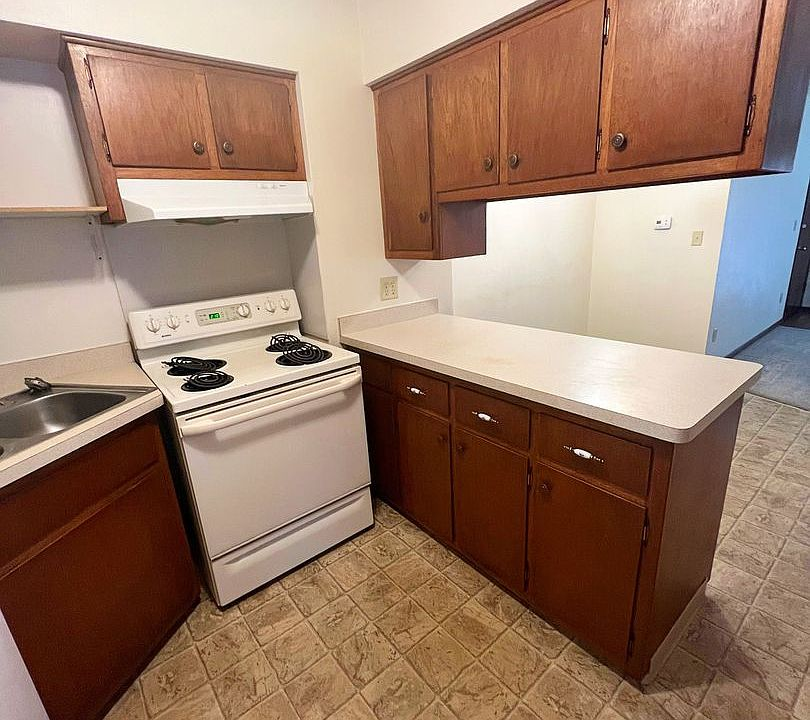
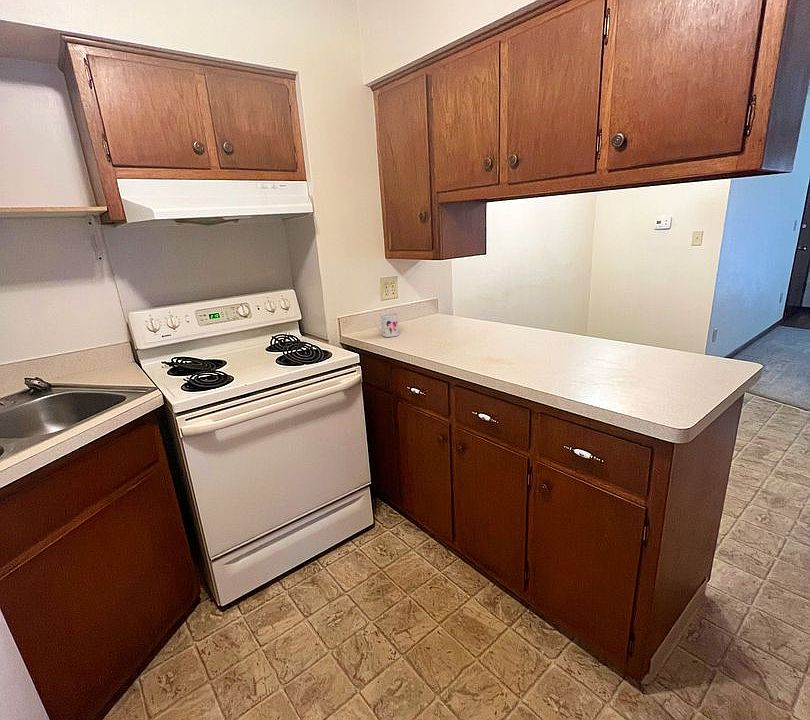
+ mug [374,312,400,338]
